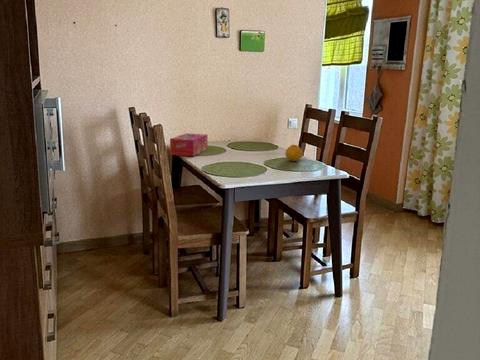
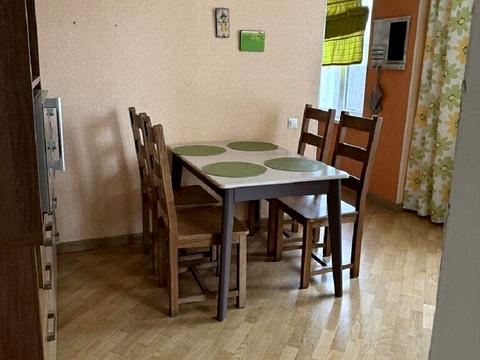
- fruit [284,144,303,162]
- tissue box [169,132,209,157]
